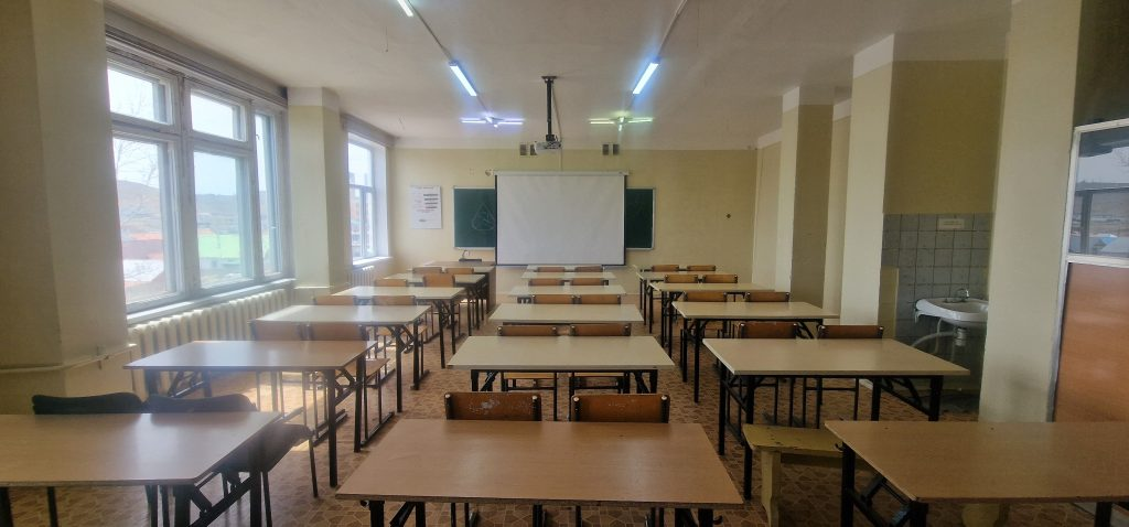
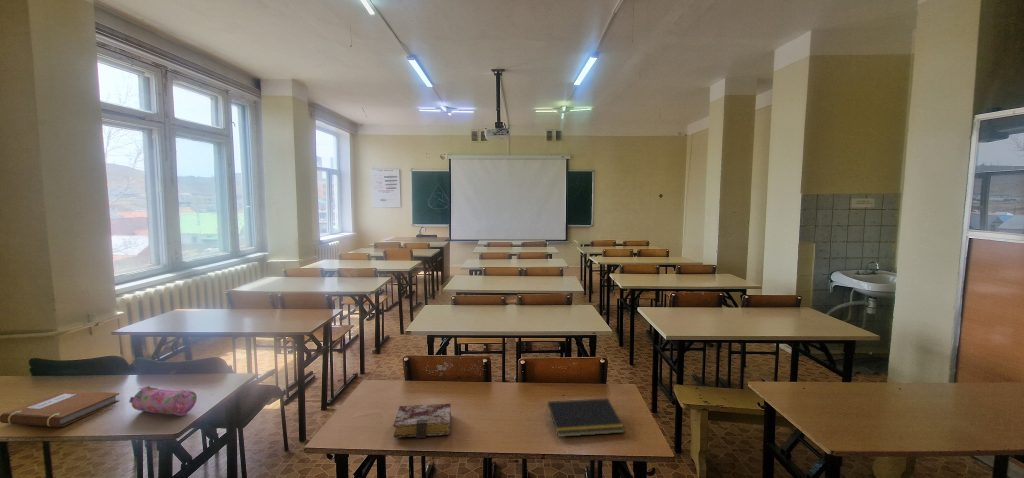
+ book [392,403,452,439]
+ notebook [0,389,121,428]
+ pencil case [128,385,198,417]
+ notepad [545,397,626,438]
